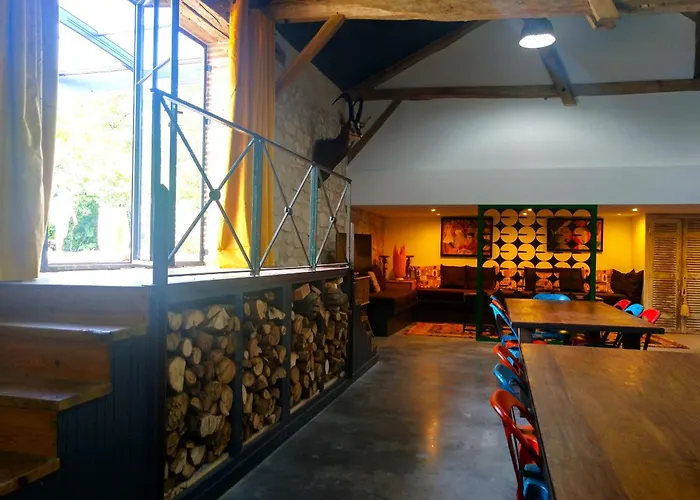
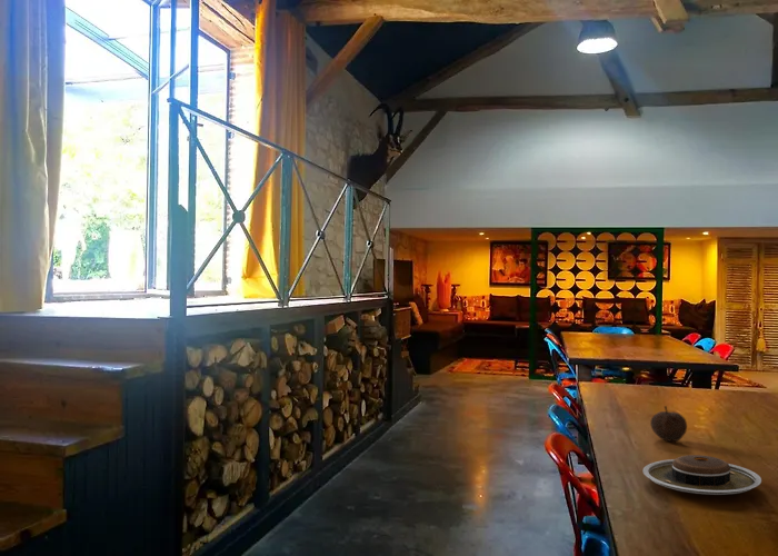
+ fruit [649,405,688,443]
+ plate [641,454,762,496]
